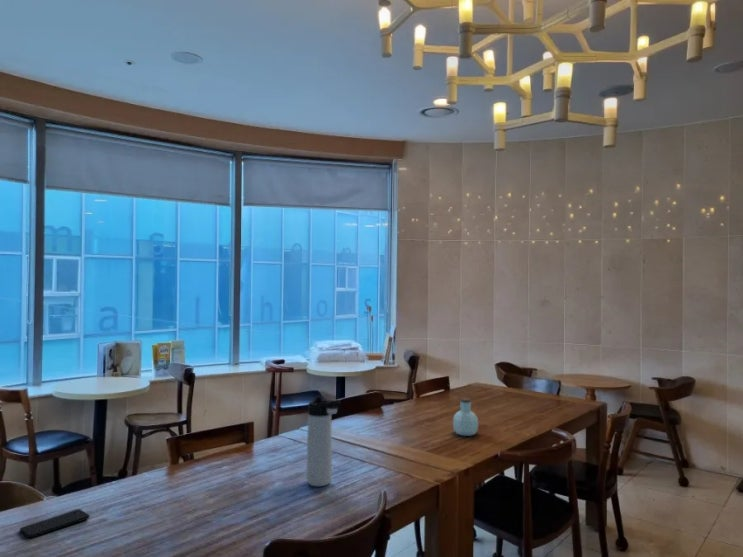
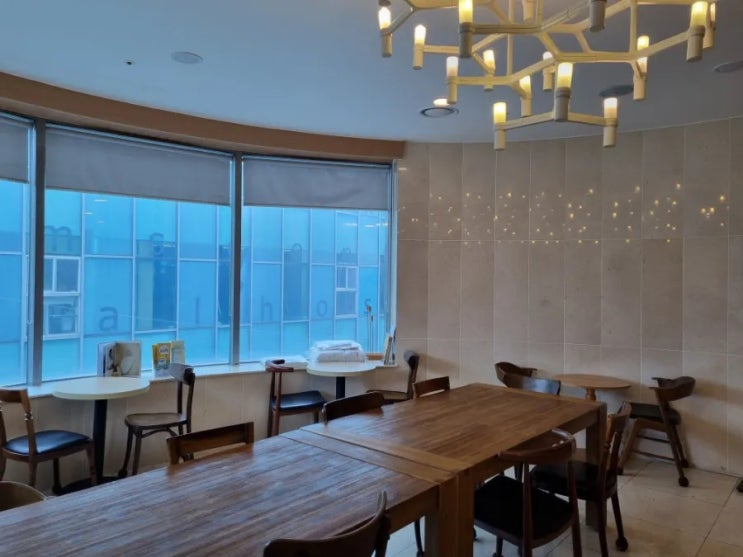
- smartphone [19,508,90,539]
- thermos bottle [305,396,341,487]
- jar [452,397,479,437]
